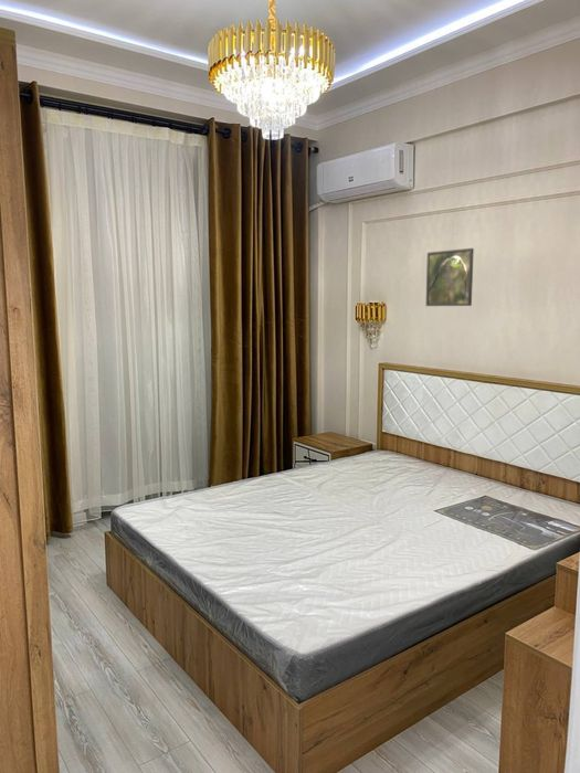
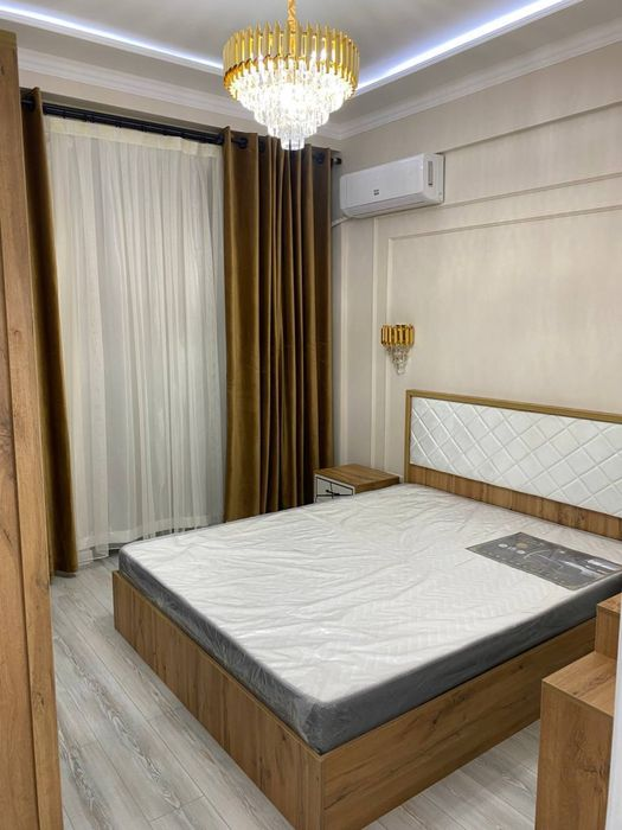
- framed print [425,247,475,307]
